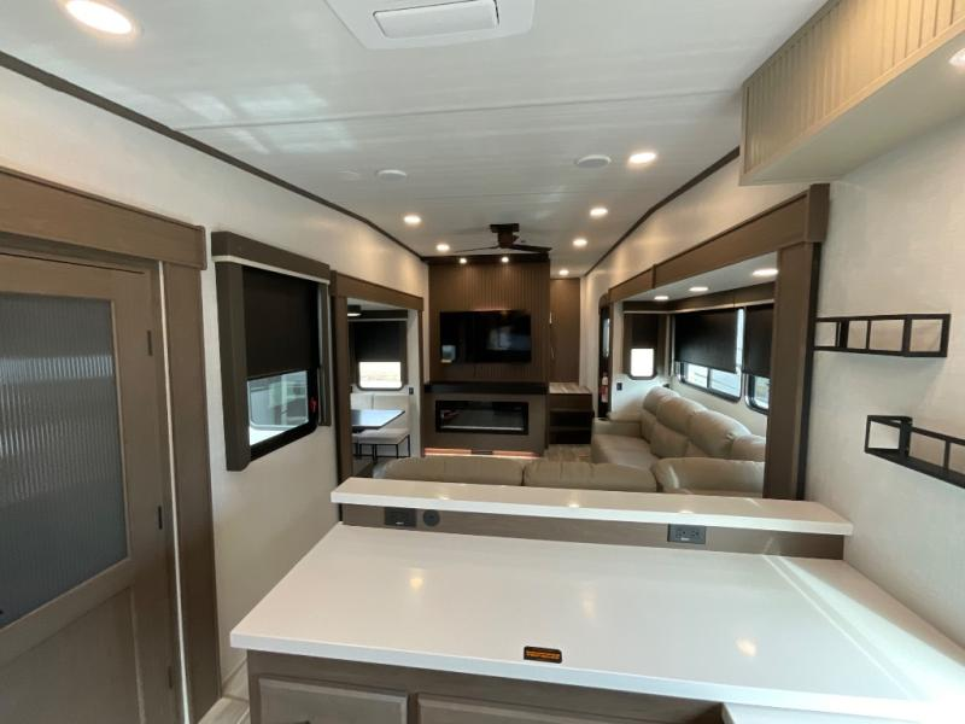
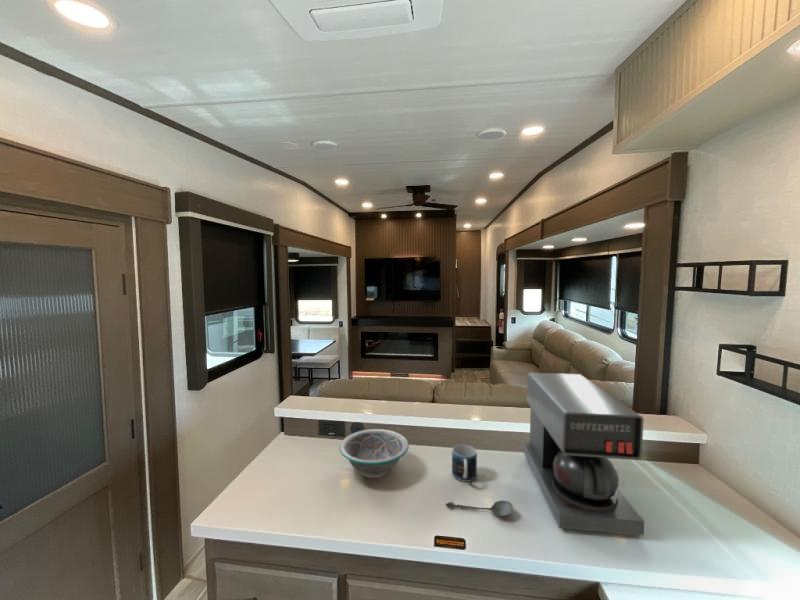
+ coffee maker [523,372,646,537]
+ mug [451,444,478,483]
+ bowl [338,428,410,479]
+ spoon [445,499,514,517]
